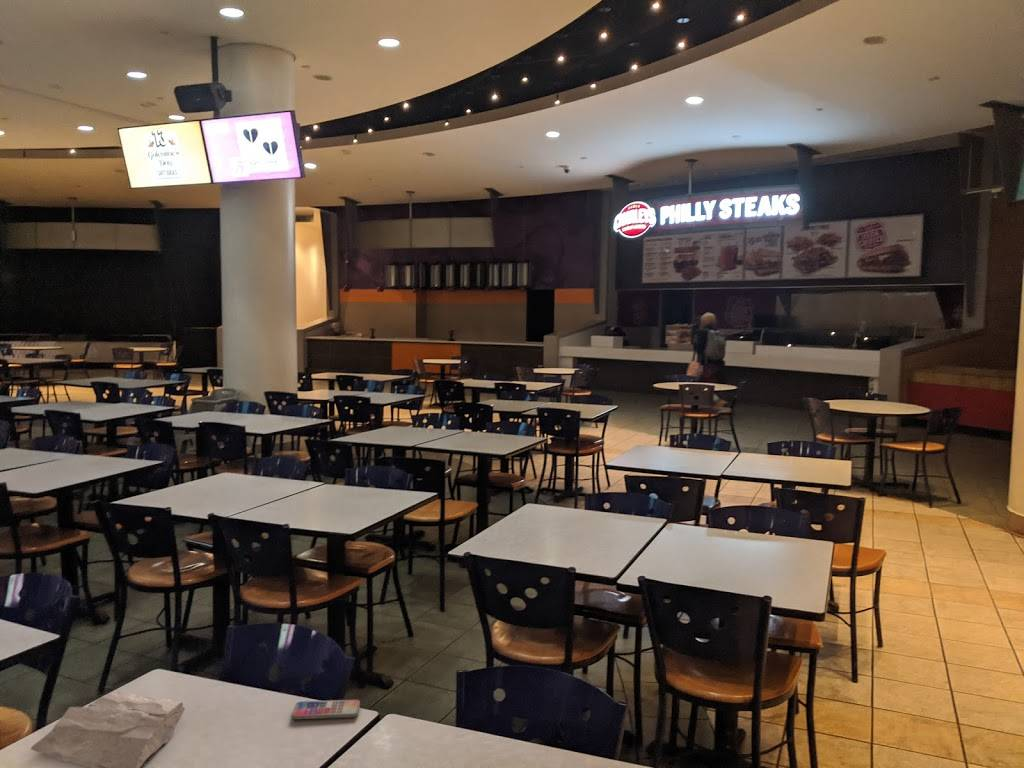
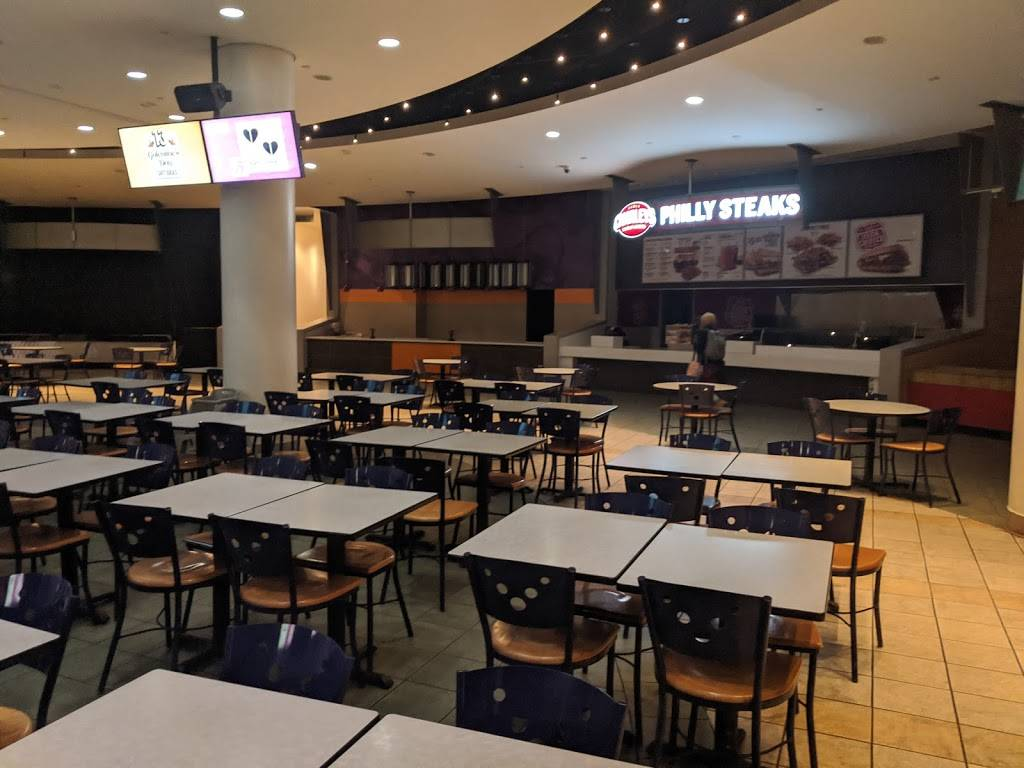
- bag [30,690,186,768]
- smartphone [290,699,361,720]
